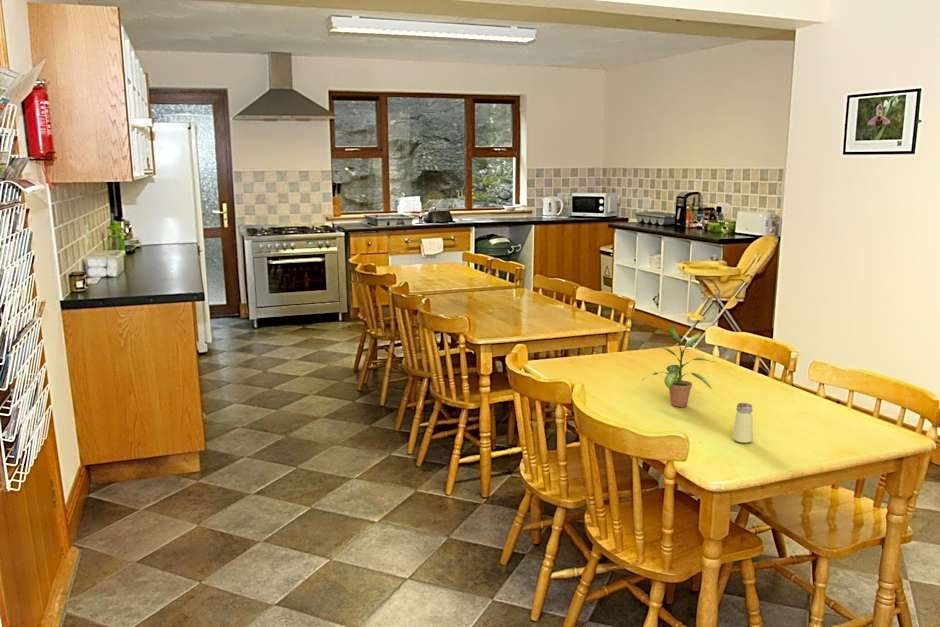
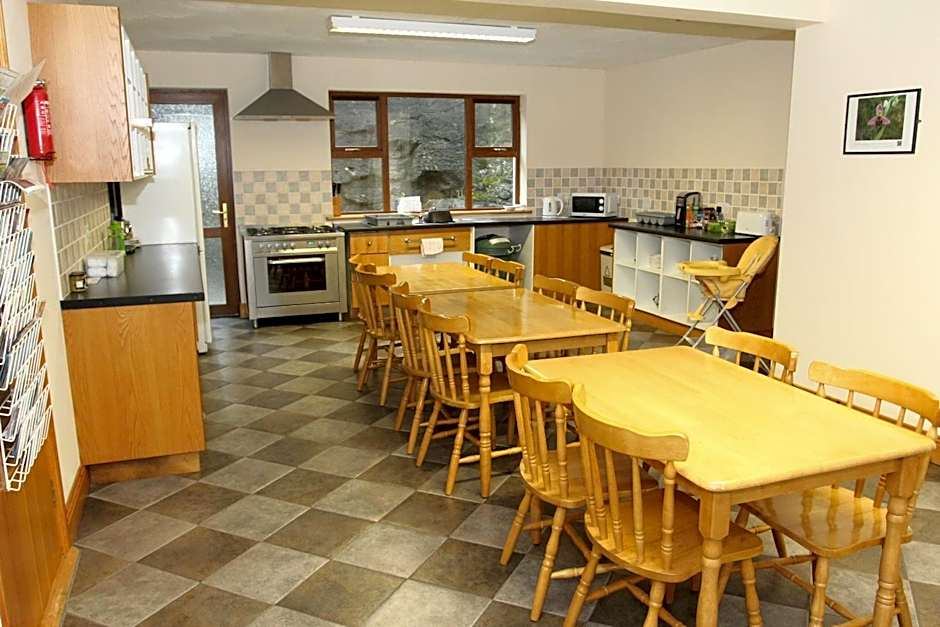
- saltshaker [732,402,754,444]
- potted plant [642,324,715,408]
